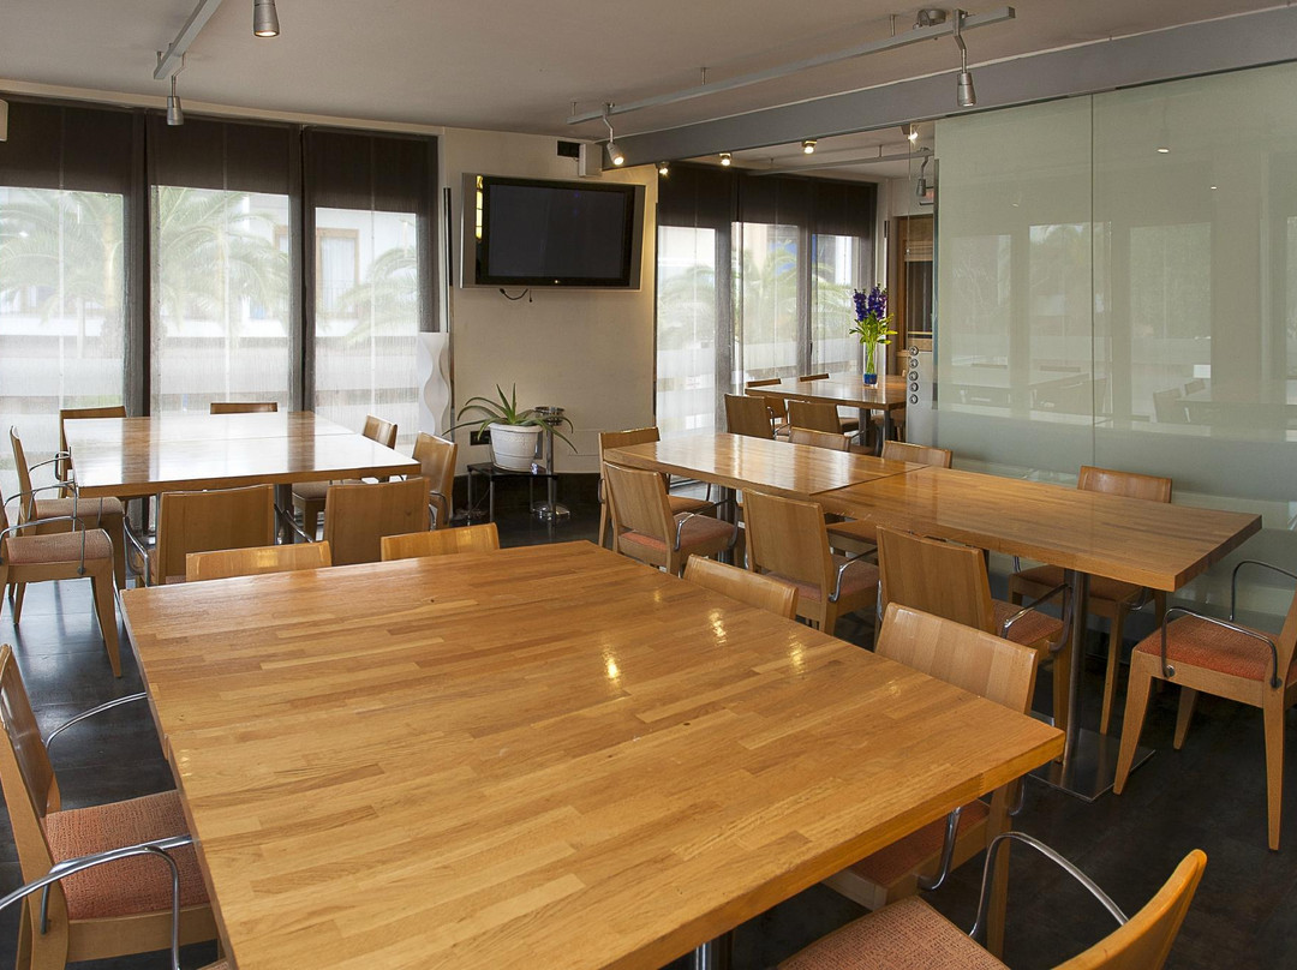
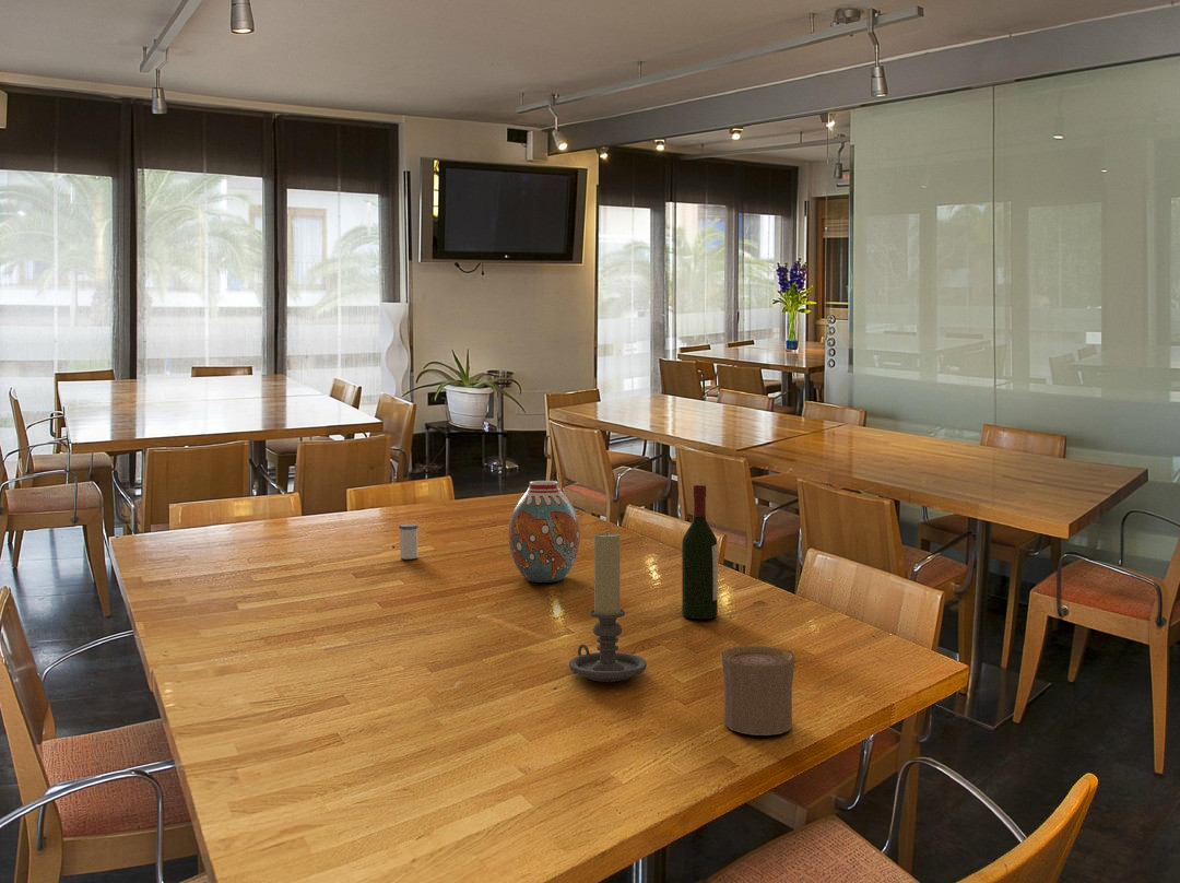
+ candle holder [568,530,648,683]
+ cup [720,645,796,737]
+ salt shaker [398,523,420,560]
+ vase [507,480,581,584]
+ wine bottle [681,484,719,620]
